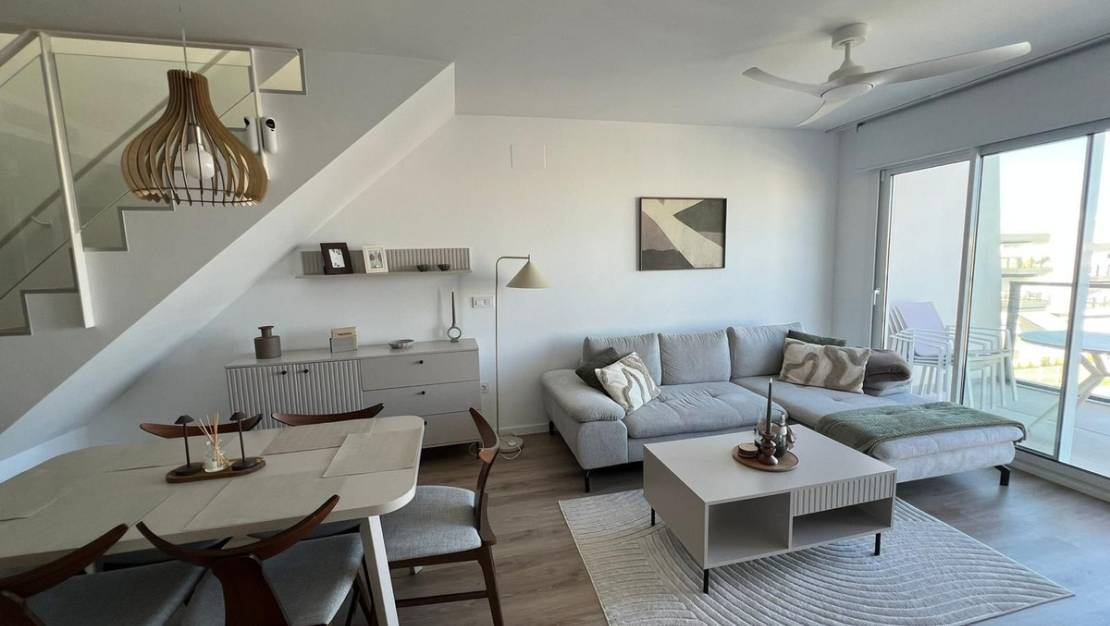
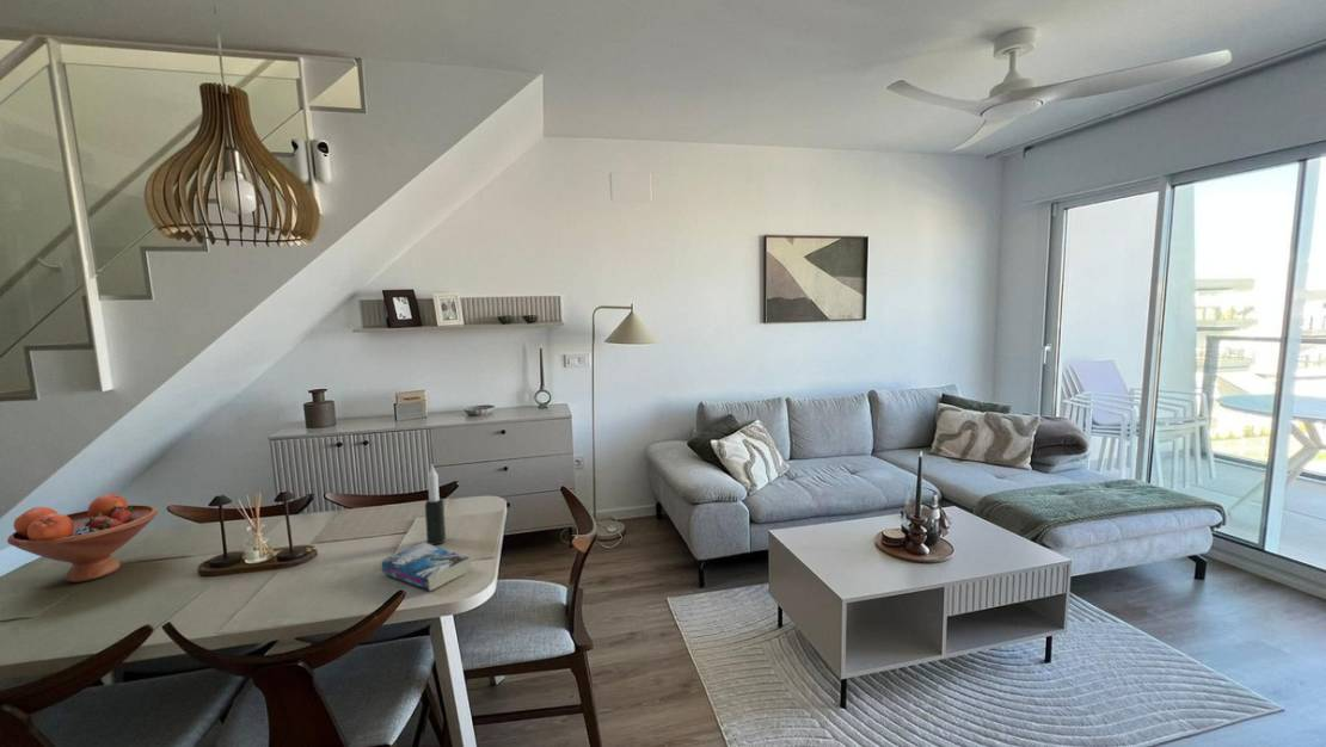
+ book [381,542,472,592]
+ fruit bowl [6,493,159,584]
+ candle [424,463,447,545]
